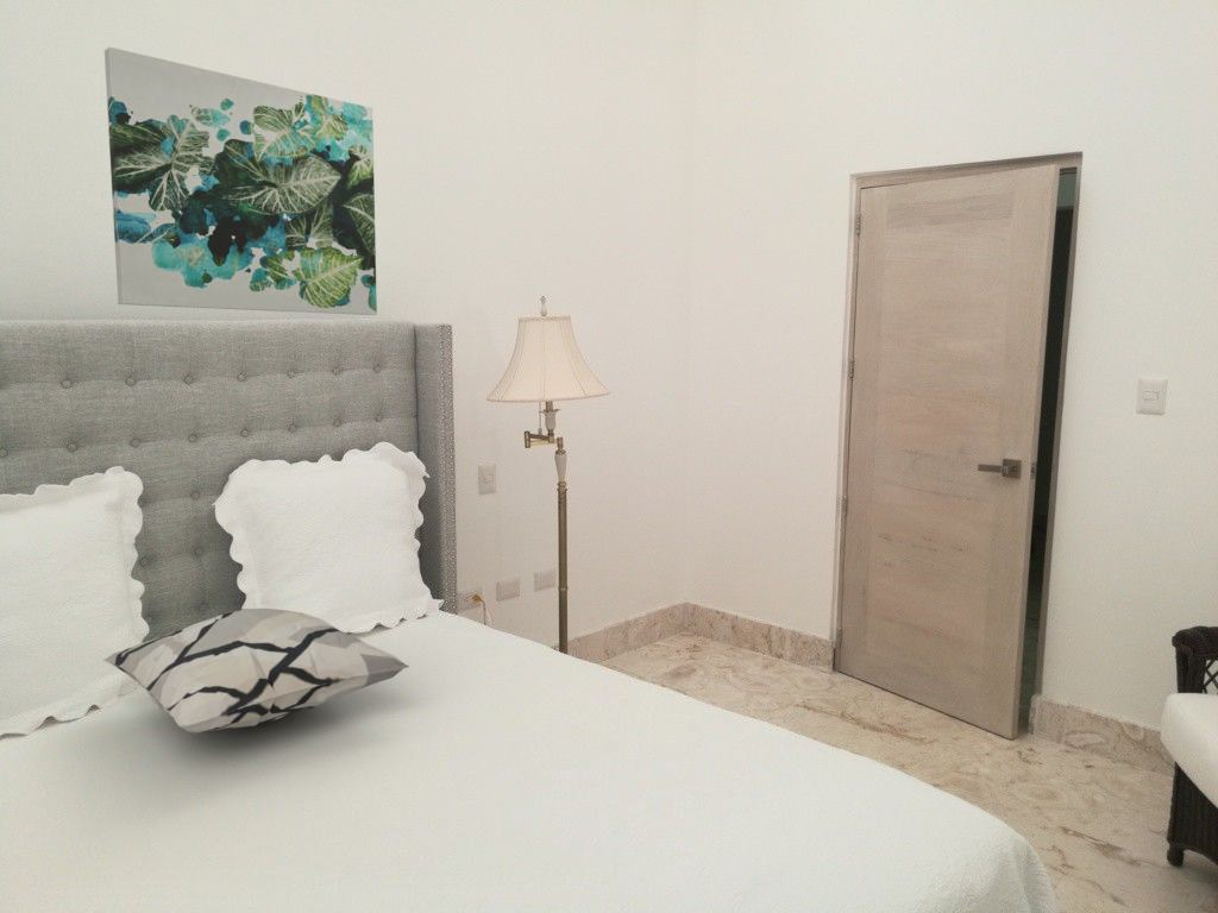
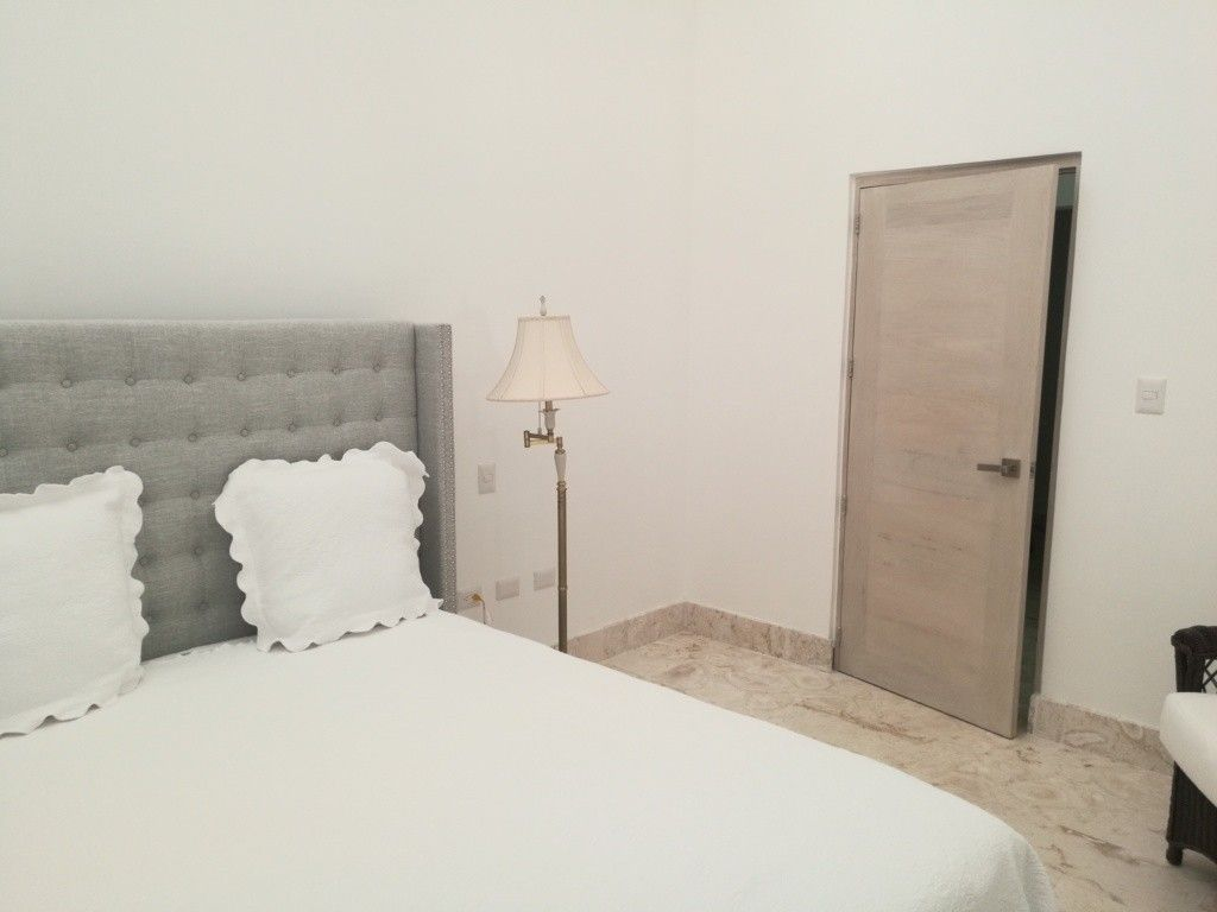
- wall art [103,46,378,316]
- decorative pillow [102,607,410,733]
